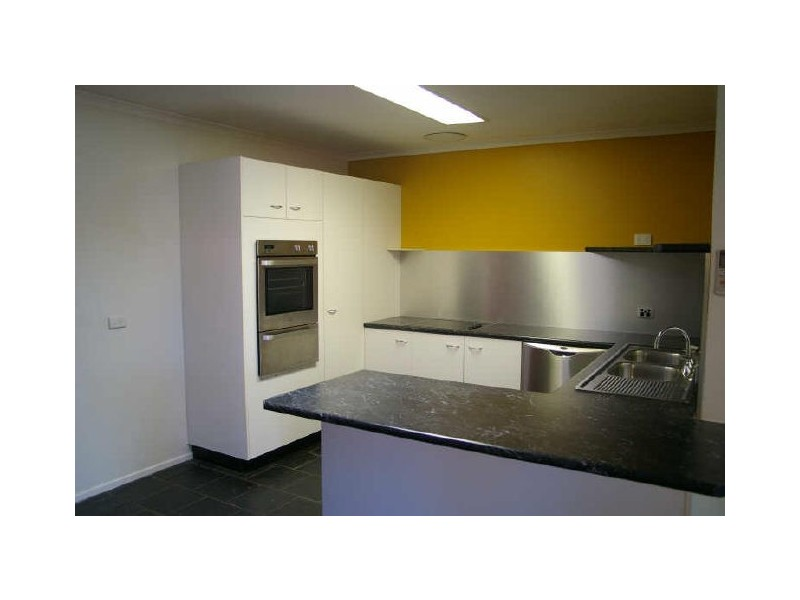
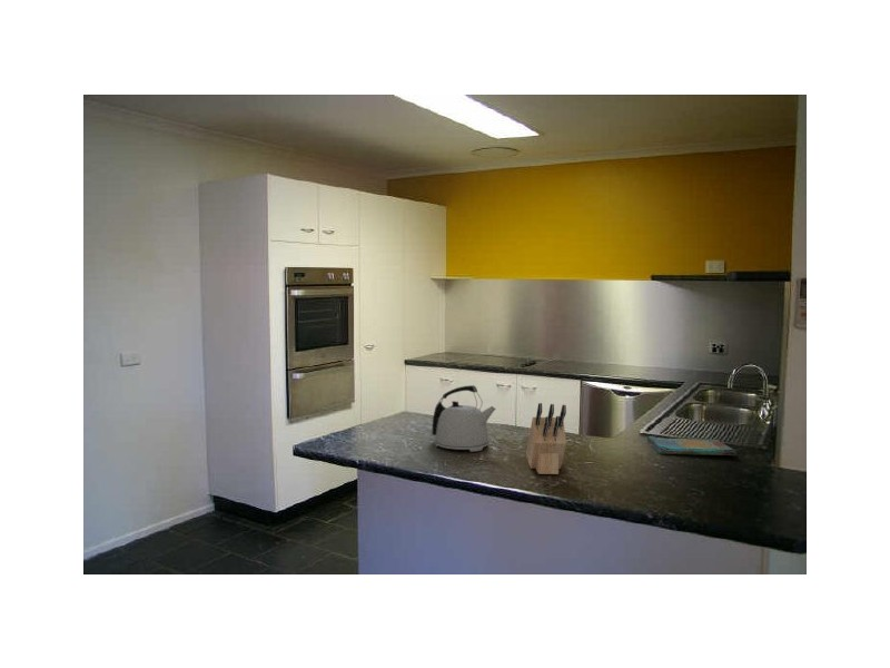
+ dish towel [646,435,736,456]
+ knife block [525,402,567,475]
+ kettle [432,384,497,453]
